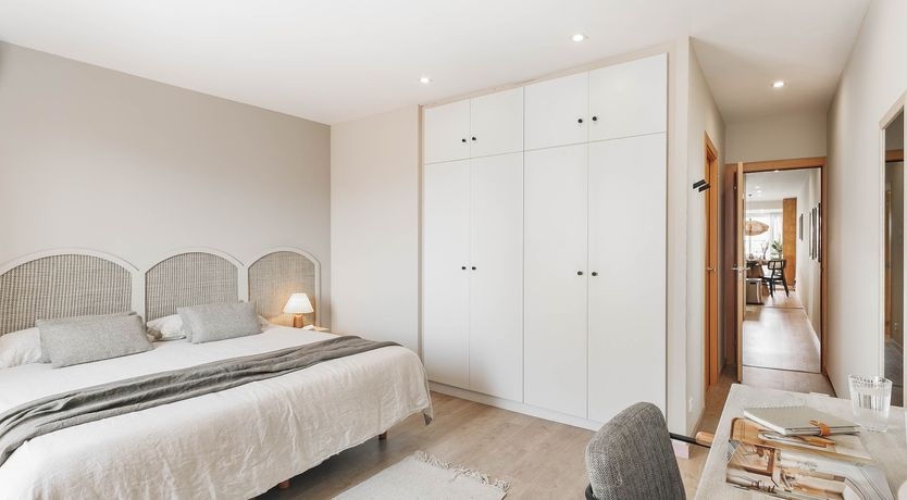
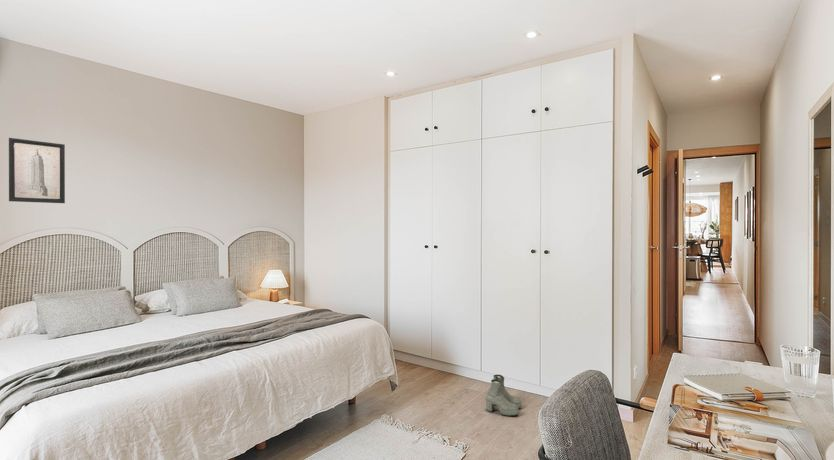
+ boots [485,374,523,417]
+ wall art [8,137,66,204]
